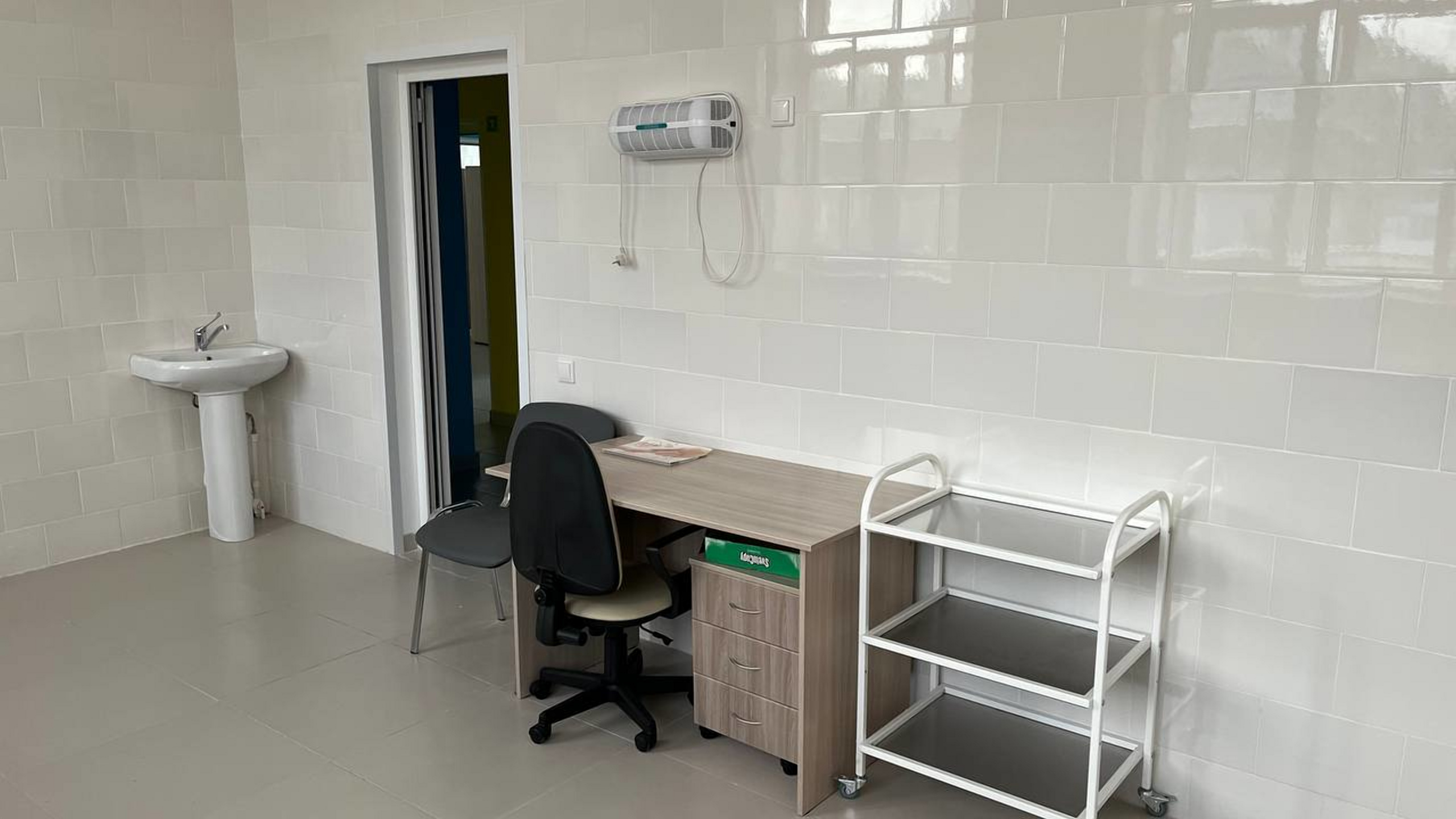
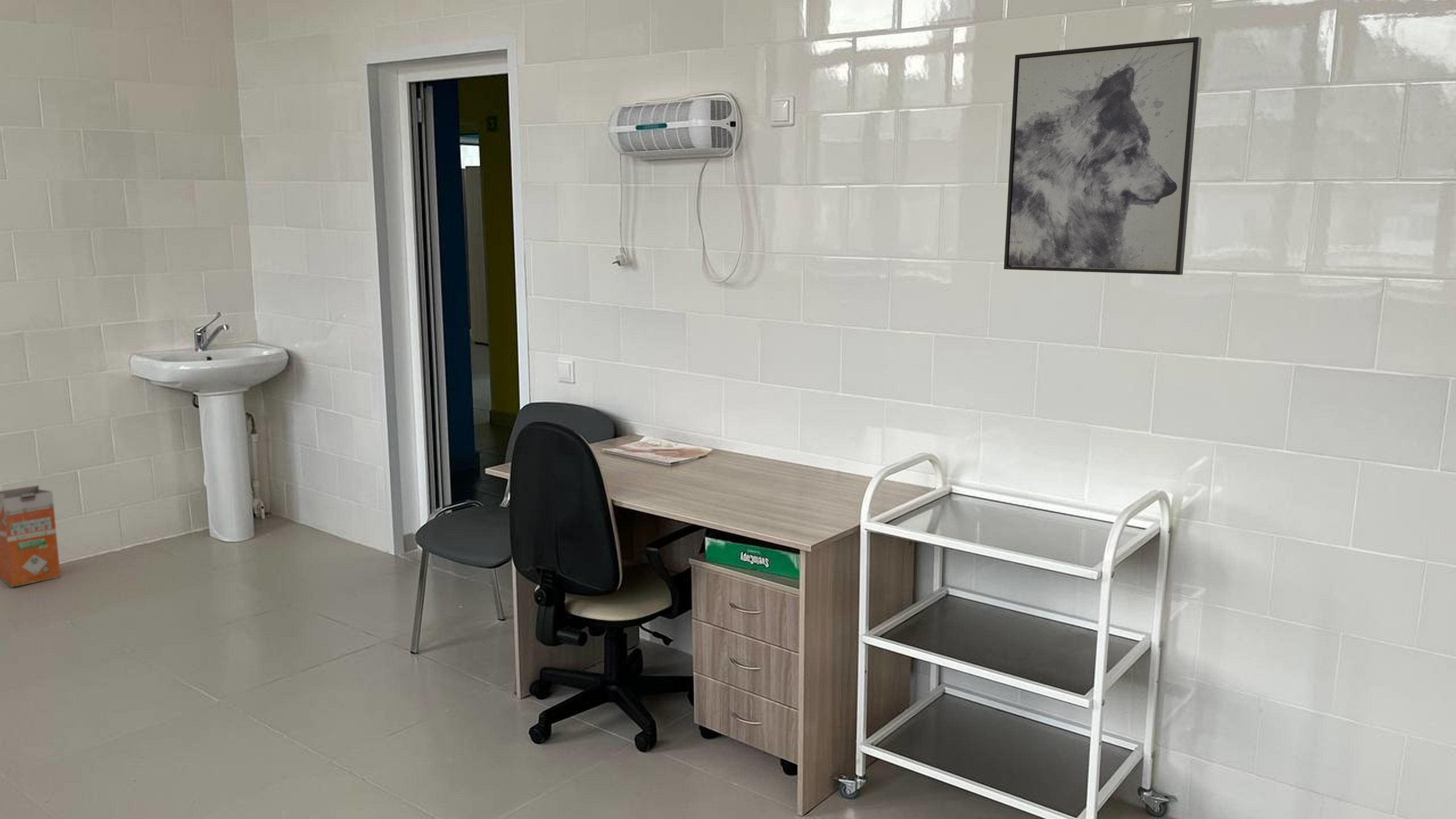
+ wall art [1003,36,1202,275]
+ waste bin [0,484,61,588]
